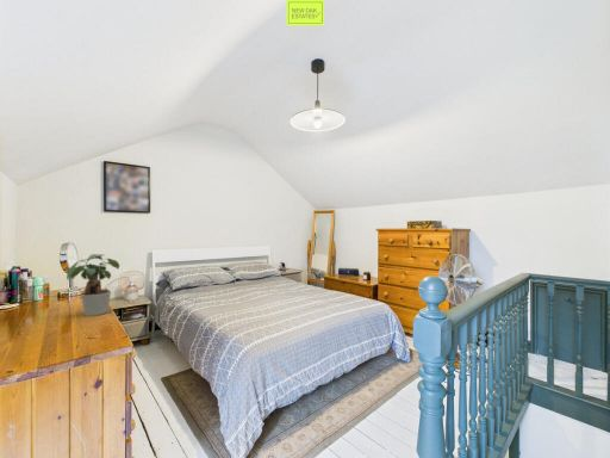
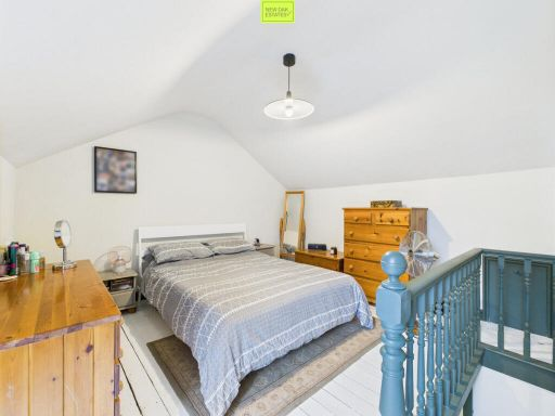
- potted plant [66,253,122,317]
